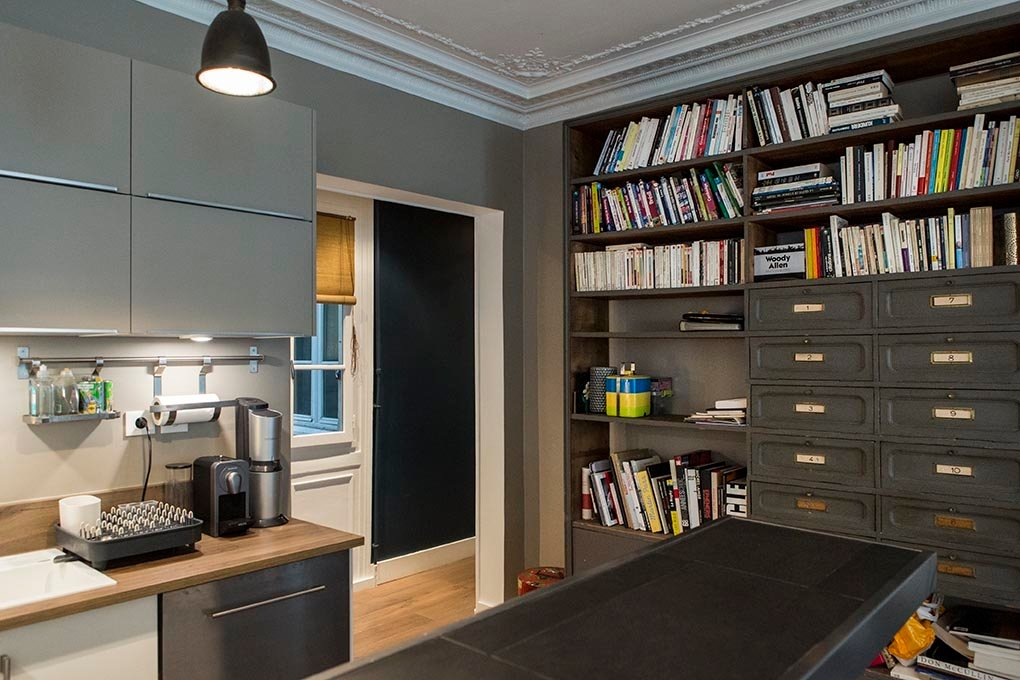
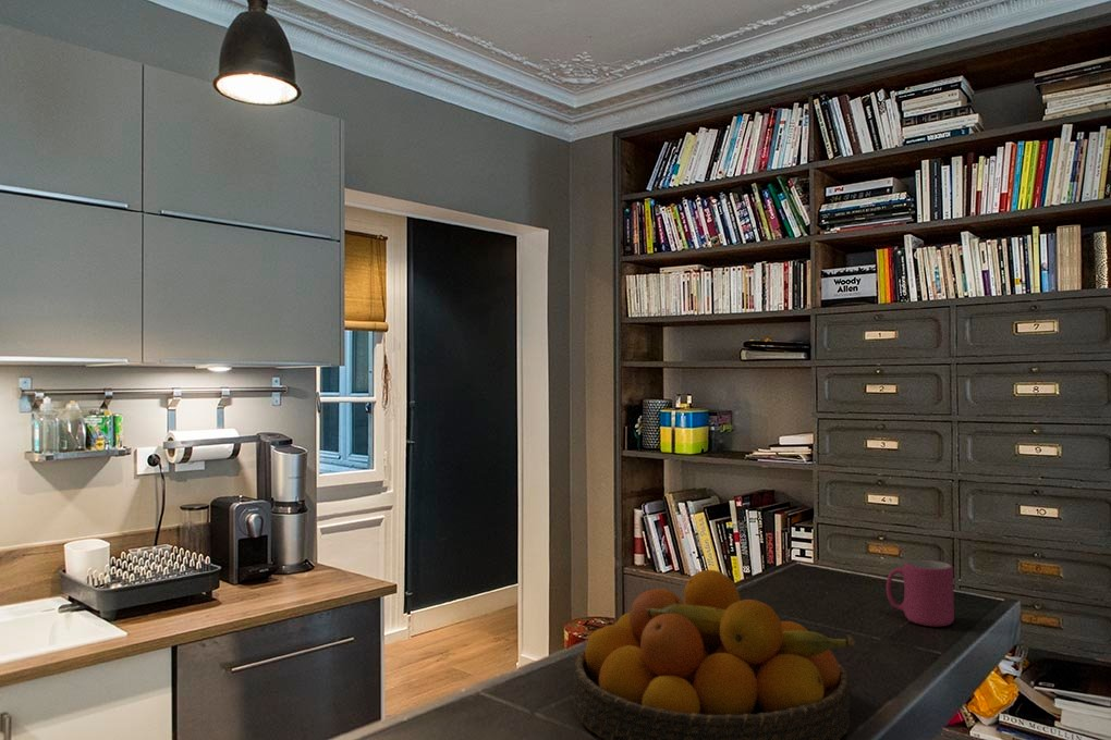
+ fruit bowl [572,569,856,740]
+ mug [886,559,955,627]
